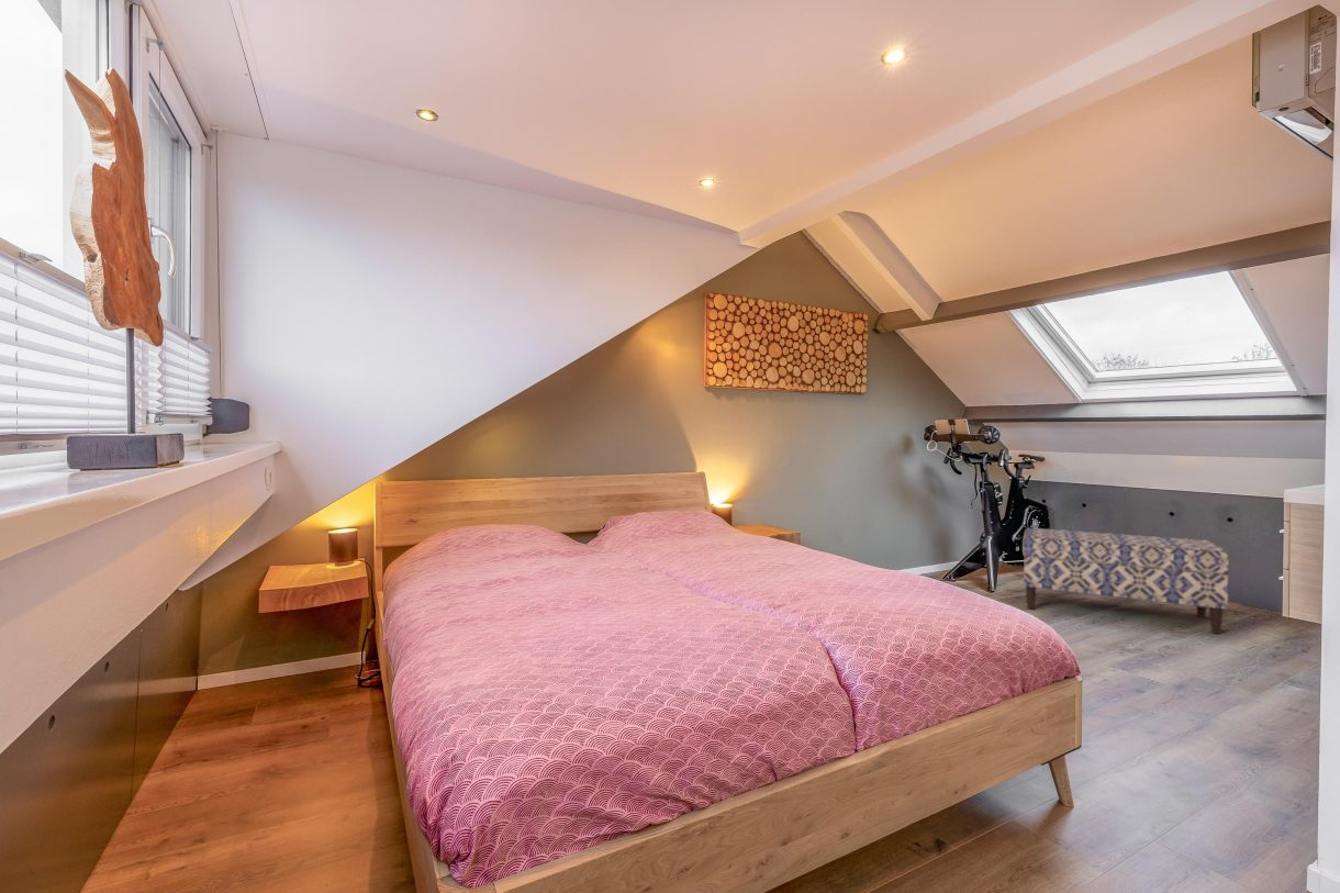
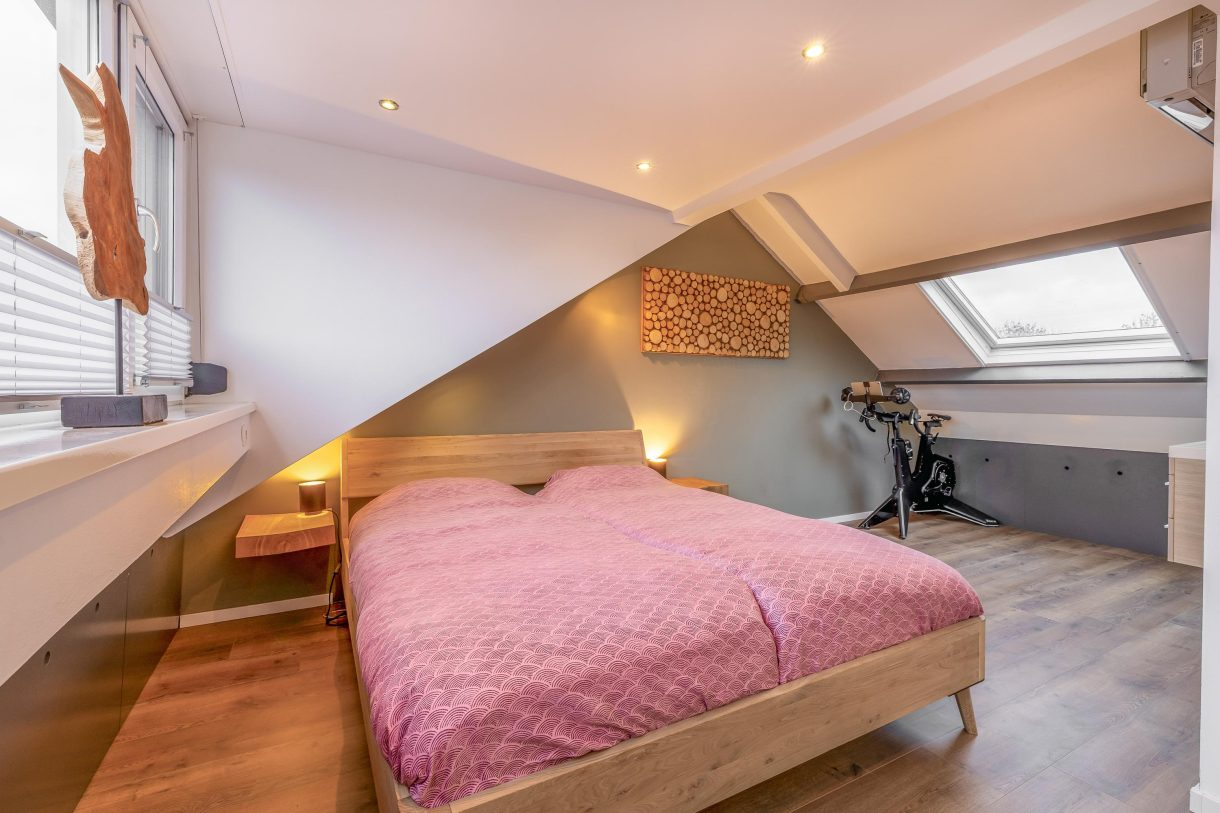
- bench [1021,526,1230,635]
